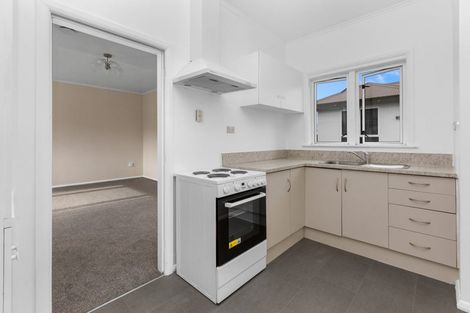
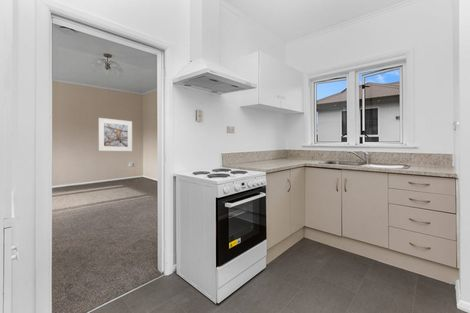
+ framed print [98,117,133,152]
